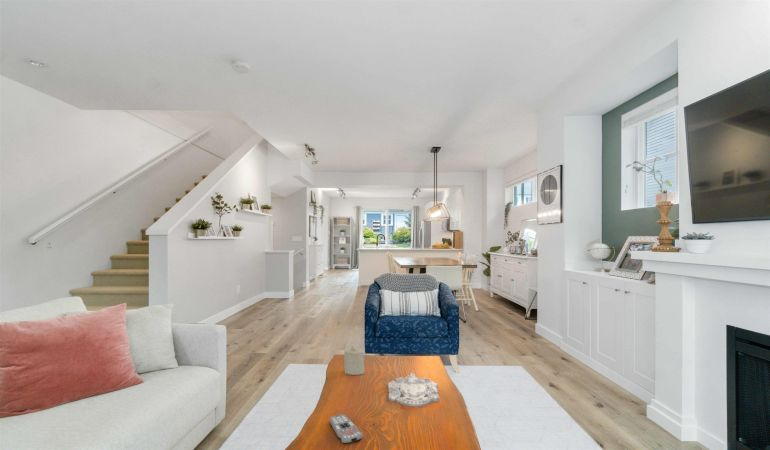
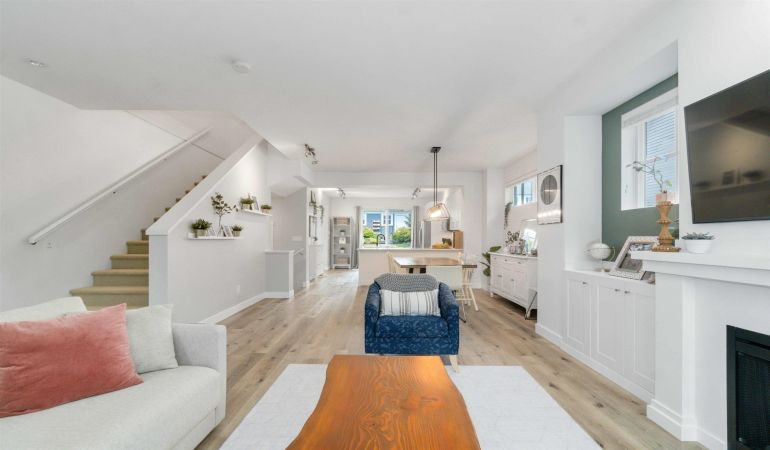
- decorative tray [387,372,441,407]
- remote control [328,413,364,445]
- candle [343,344,366,376]
